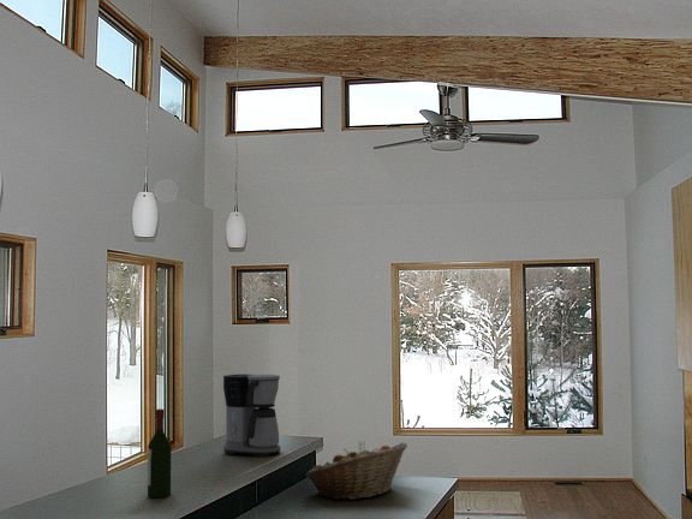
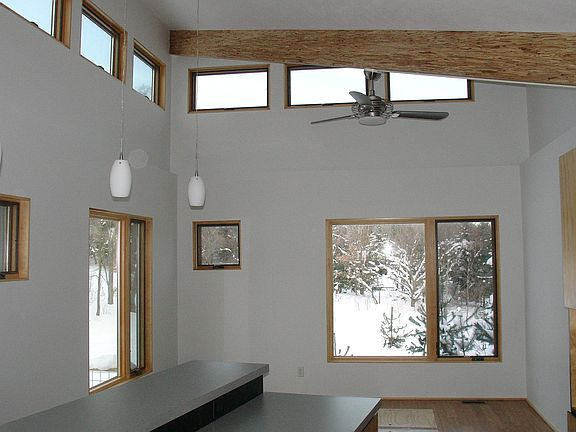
- coffee maker [222,372,282,458]
- fruit basket [305,441,408,501]
- wine bottle [147,408,172,499]
